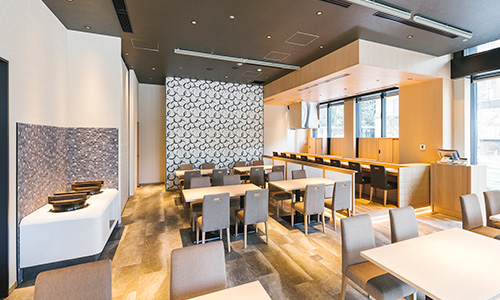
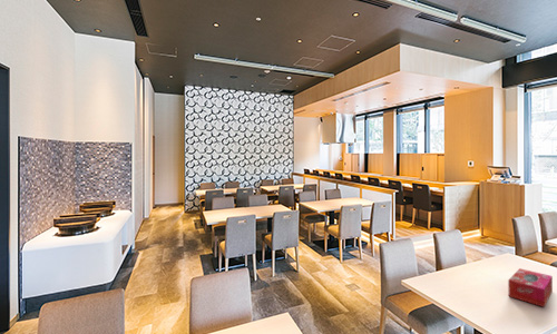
+ tissue box [507,267,554,308]
